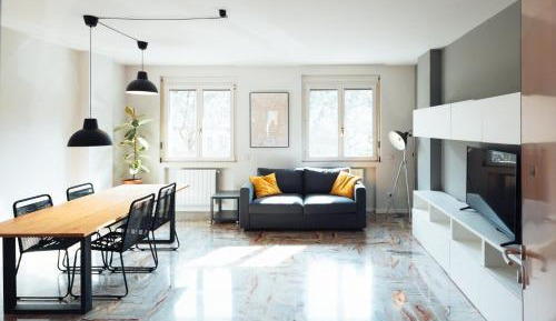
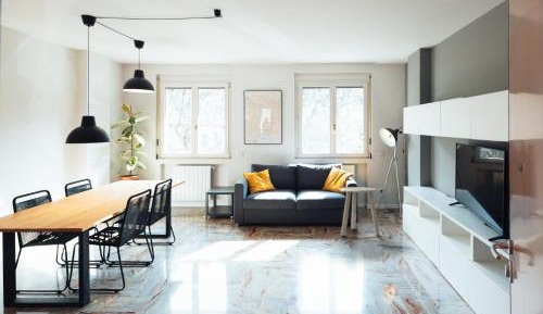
+ side table [338,186,381,237]
